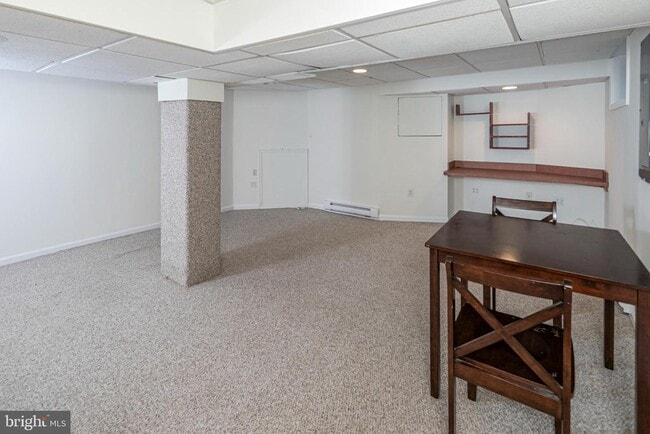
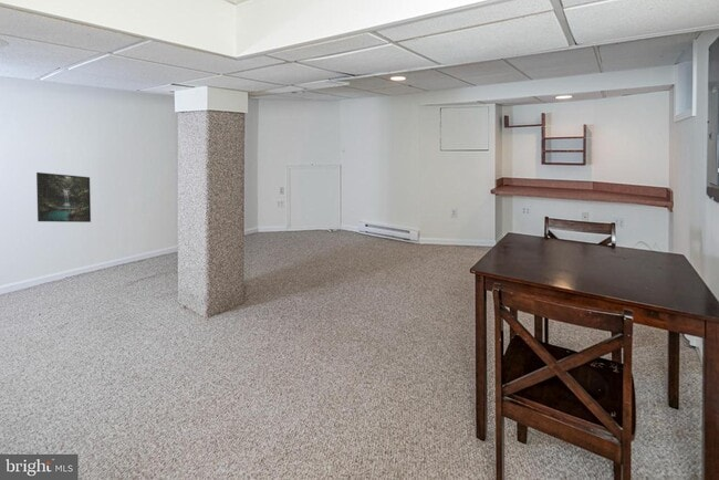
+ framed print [35,171,92,223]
